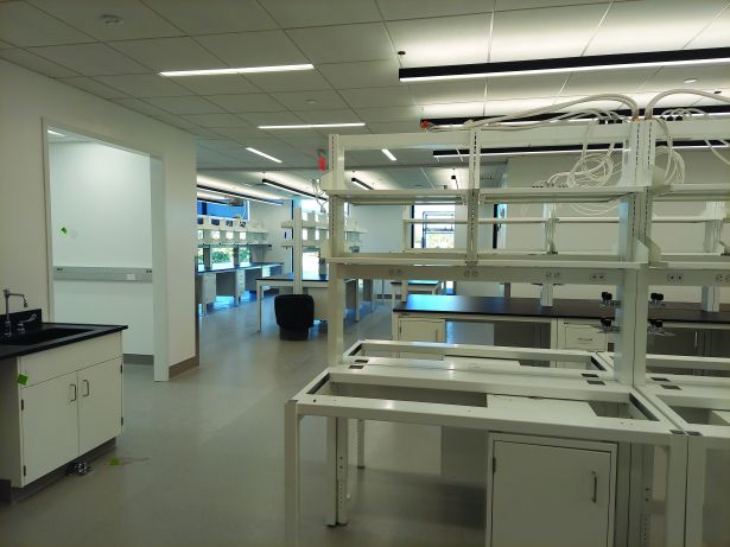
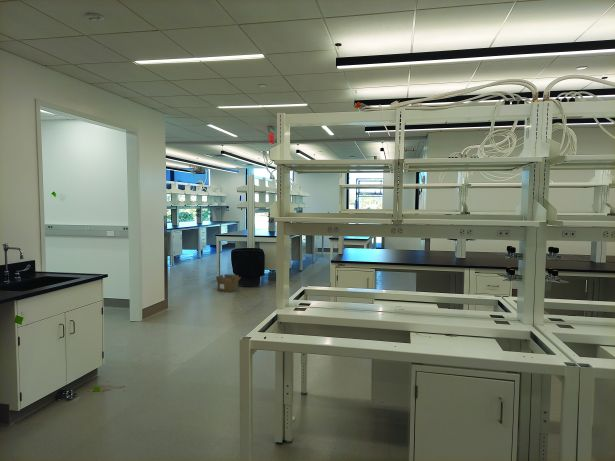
+ cardboard box [215,273,242,293]
